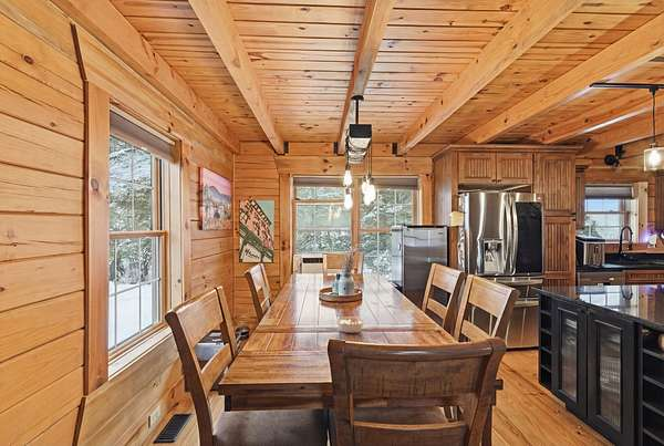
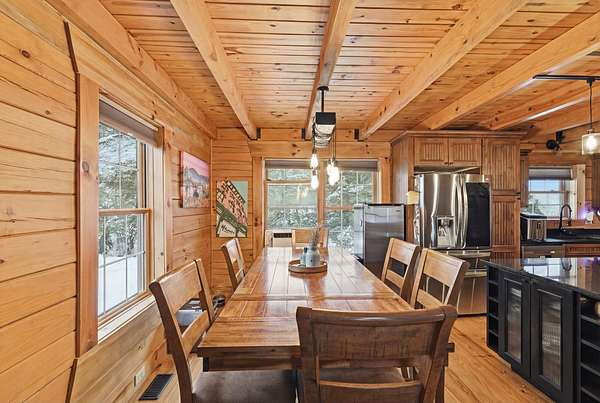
- legume [334,313,366,334]
